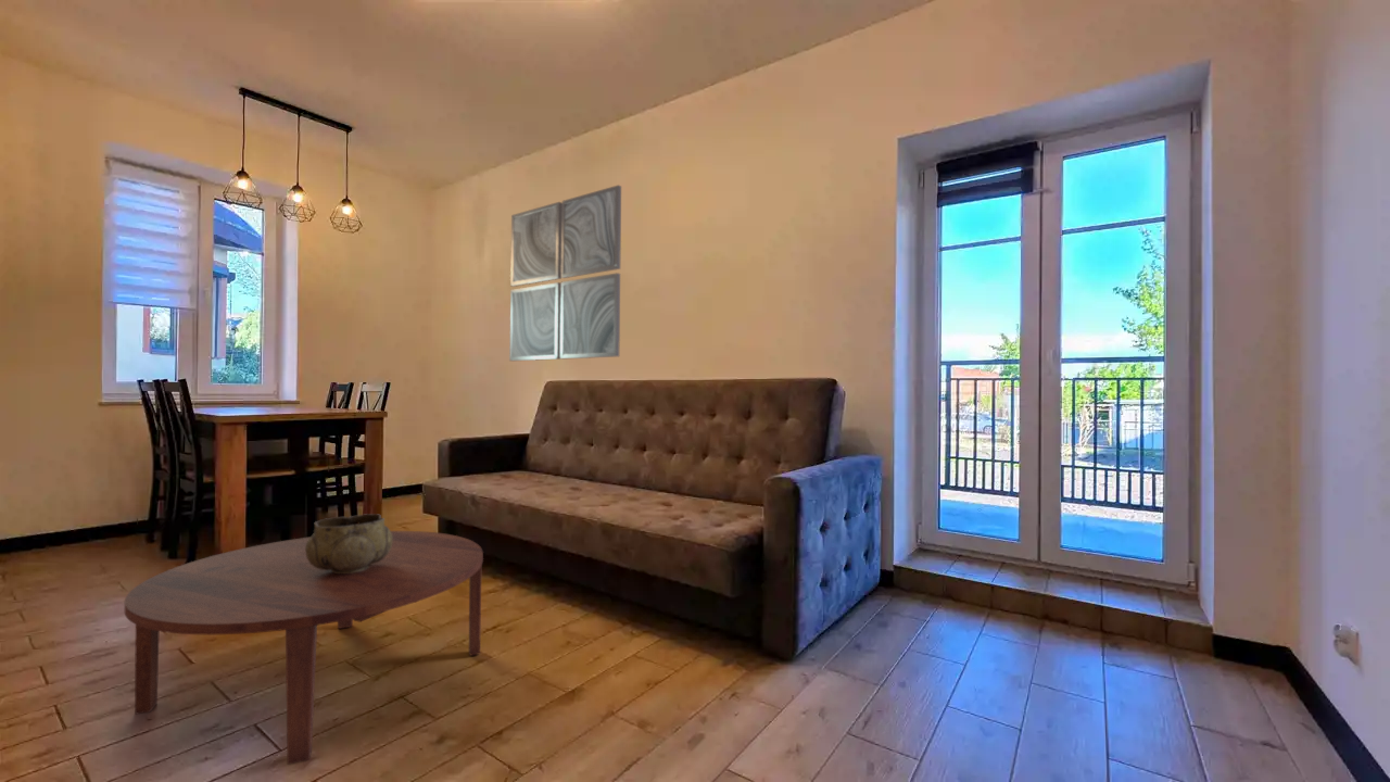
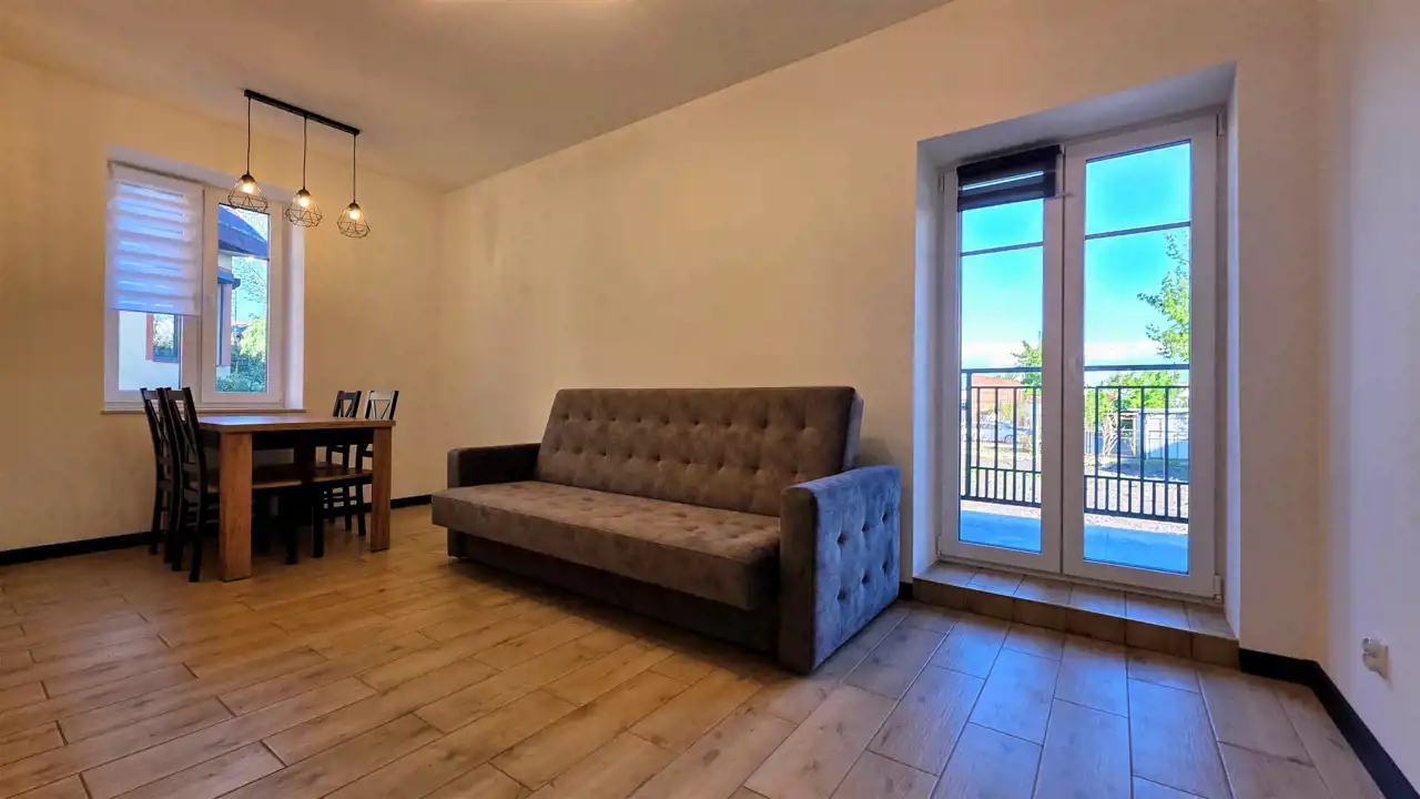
- wall art [508,184,622,362]
- decorative bowl [305,513,392,573]
- coffee table [124,530,484,766]
